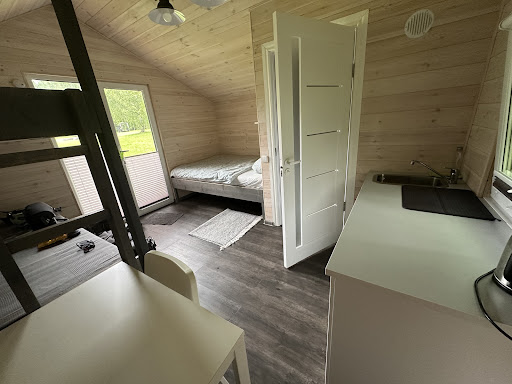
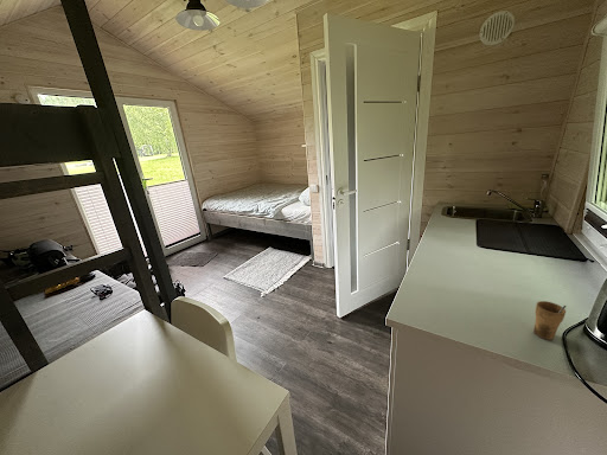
+ cup [532,300,568,341]
